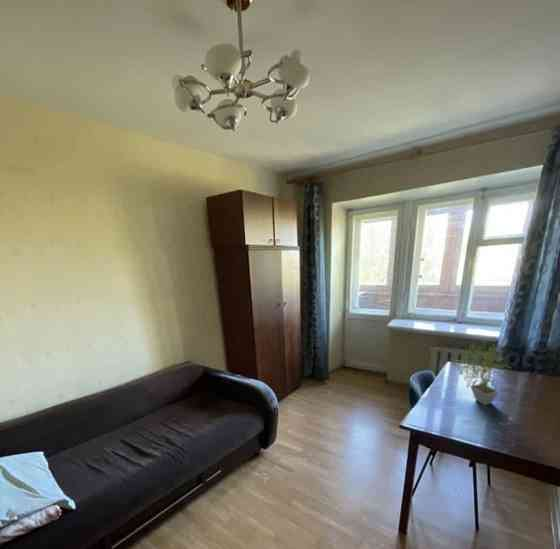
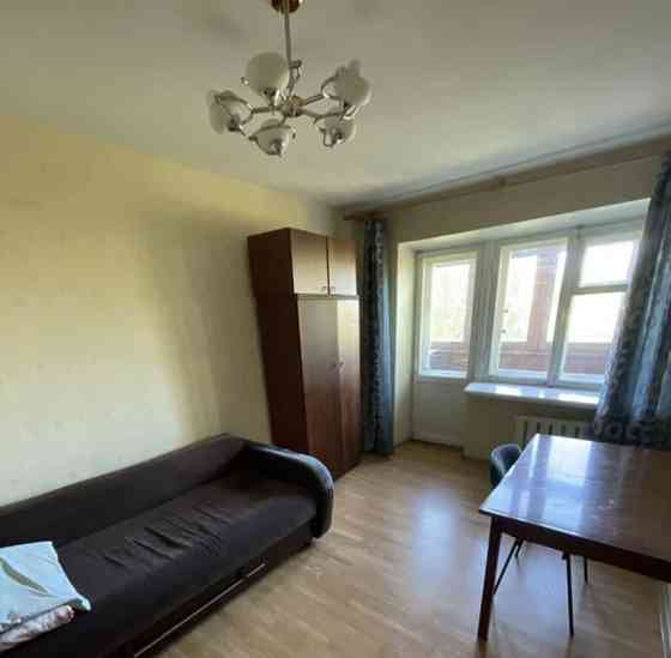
- potted plant [450,338,515,406]
